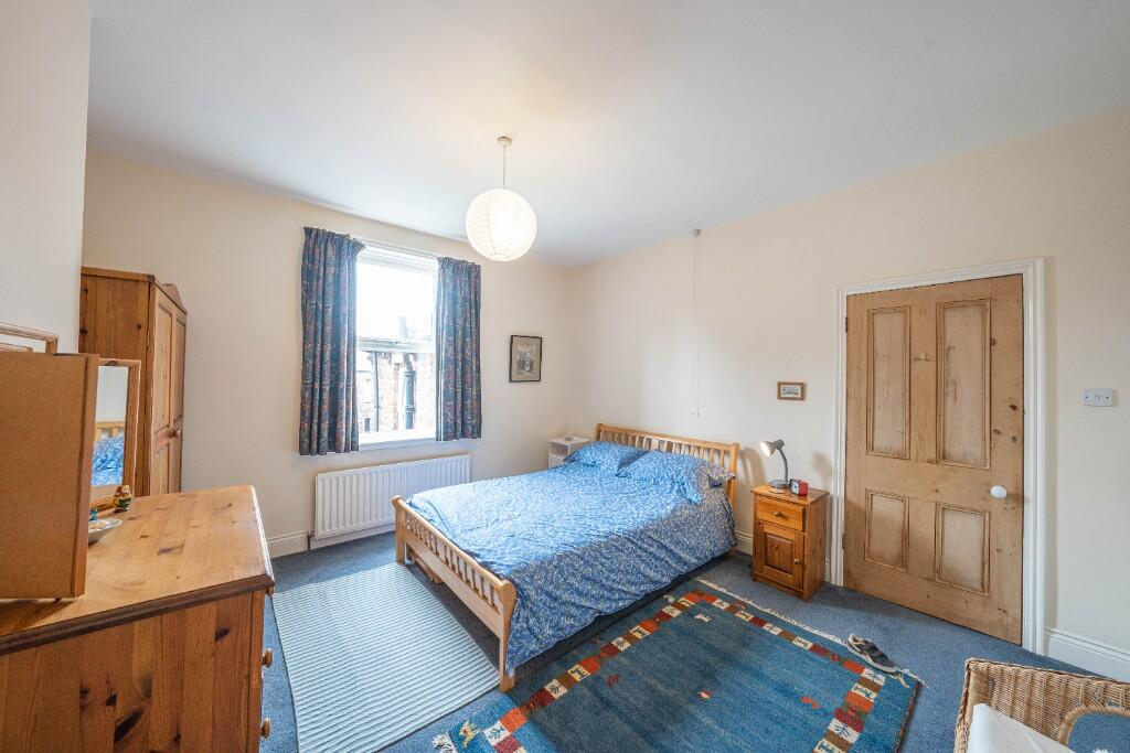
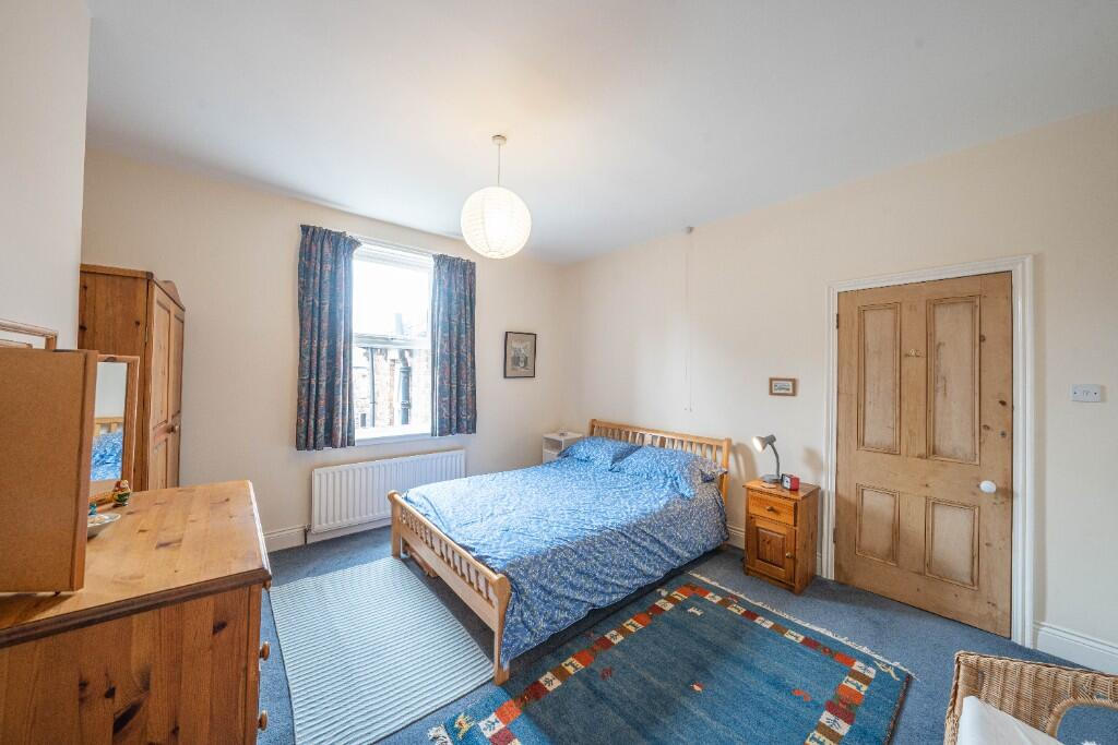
- sneaker [846,633,897,674]
